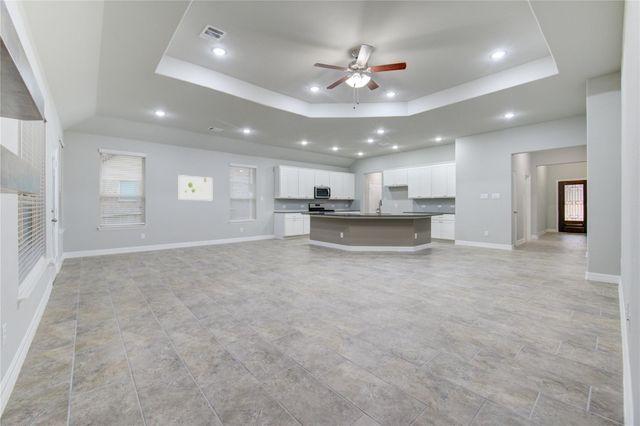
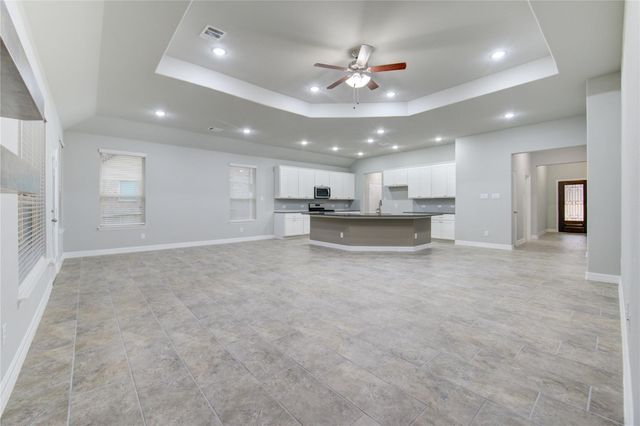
- wall art [178,174,213,201]
